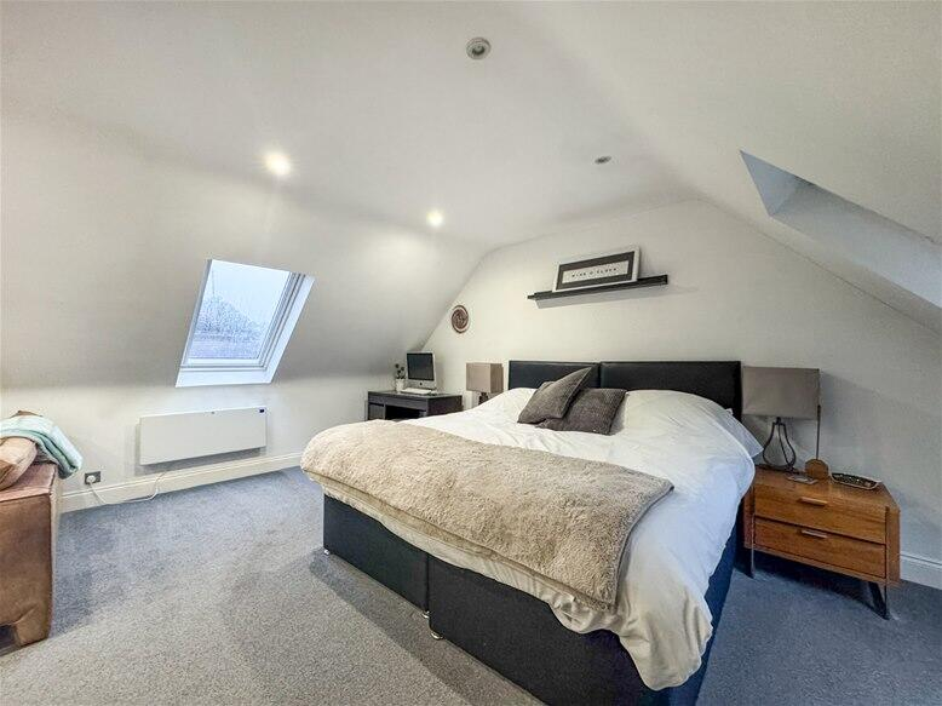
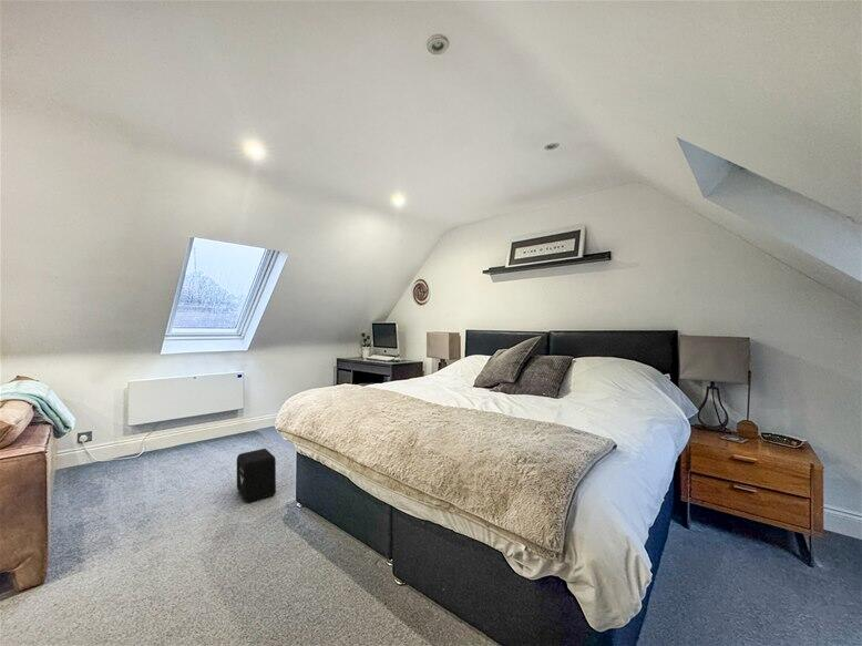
+ air purifier [236,448,277,503]
